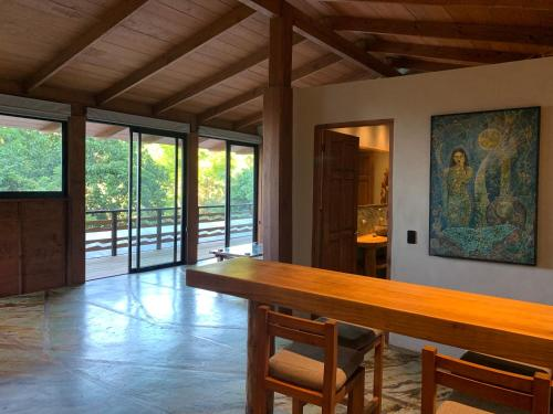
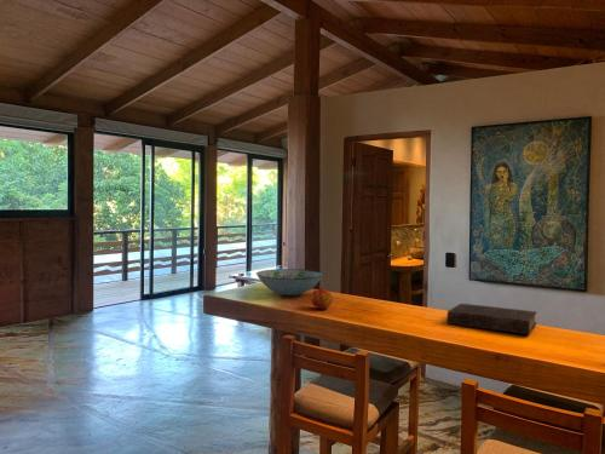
+ decorative bowl [255,268,324,297]
+ apple [310,288,334,311]
+ book [445,303,538,335]
